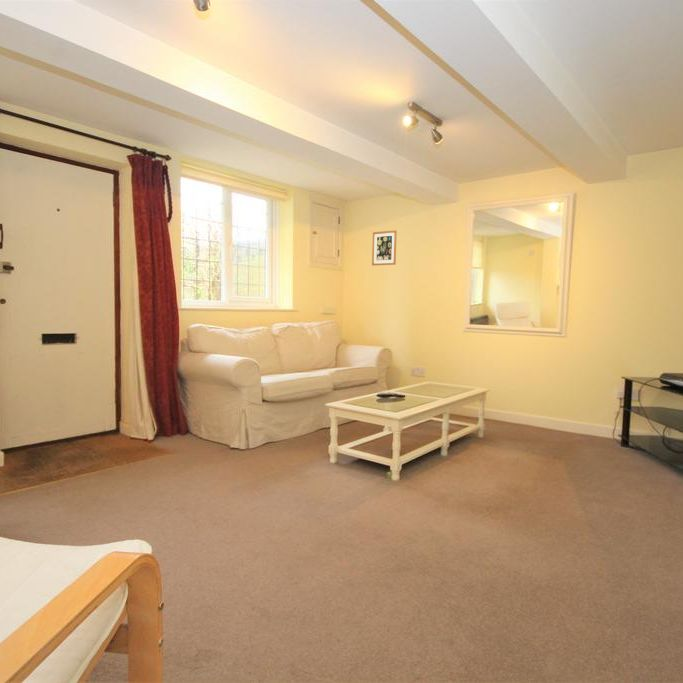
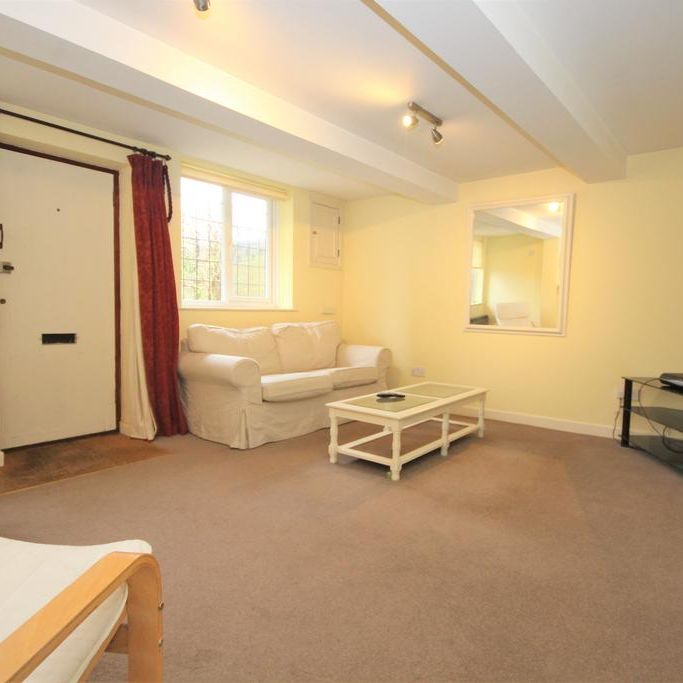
- wall art [371,229,398,266]
